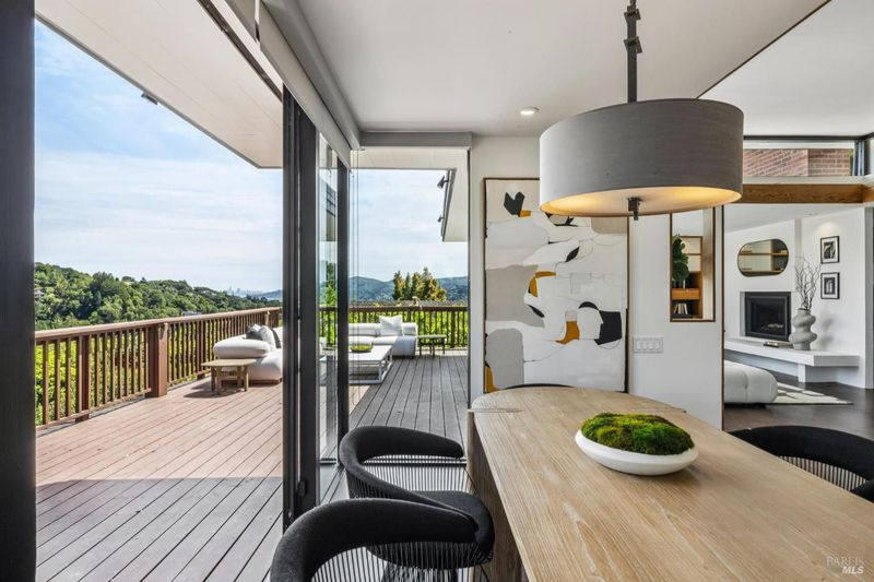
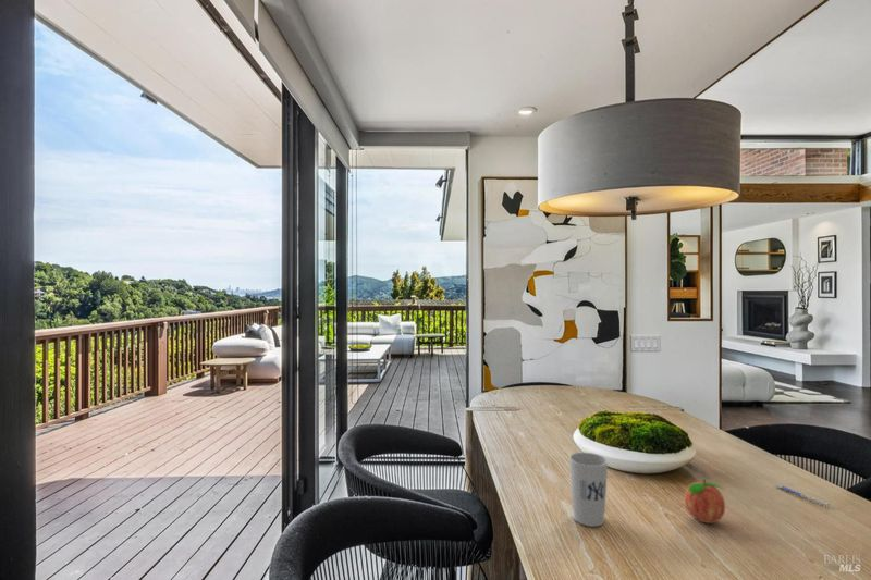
+ pen [775,483,830,507]
+ fruit [683,478,726,525]
+ cup [568,452,609,528]
